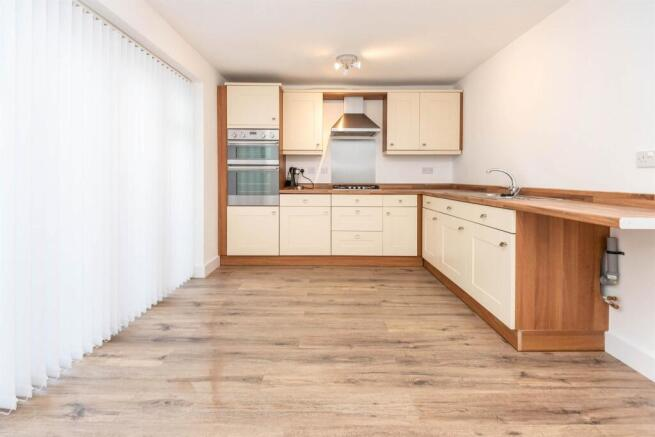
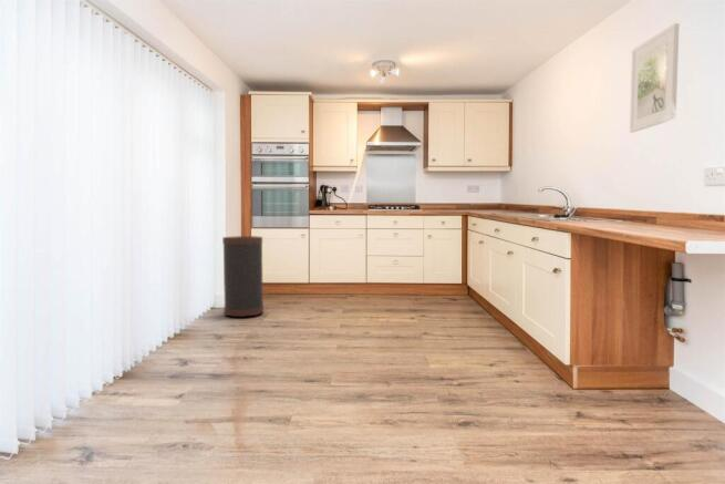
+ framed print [629,22,681,134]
+ trash can [221,235,265,318]
